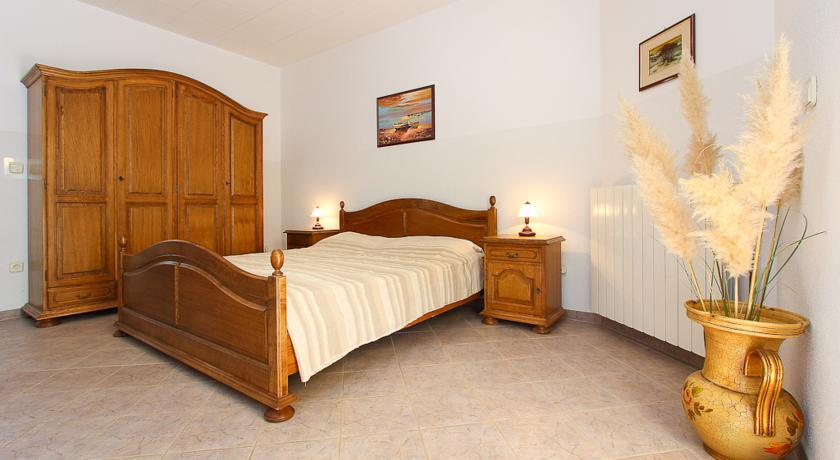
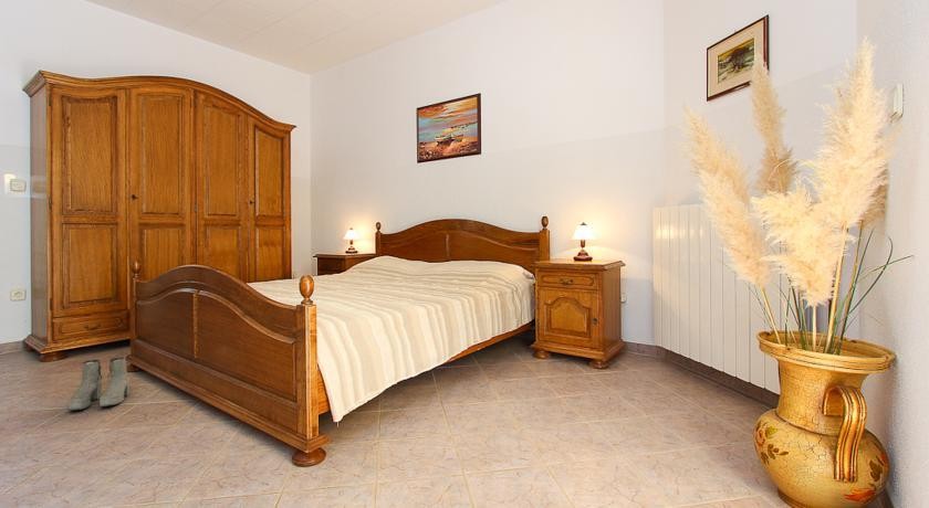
+ boots [67,357,131,412]
